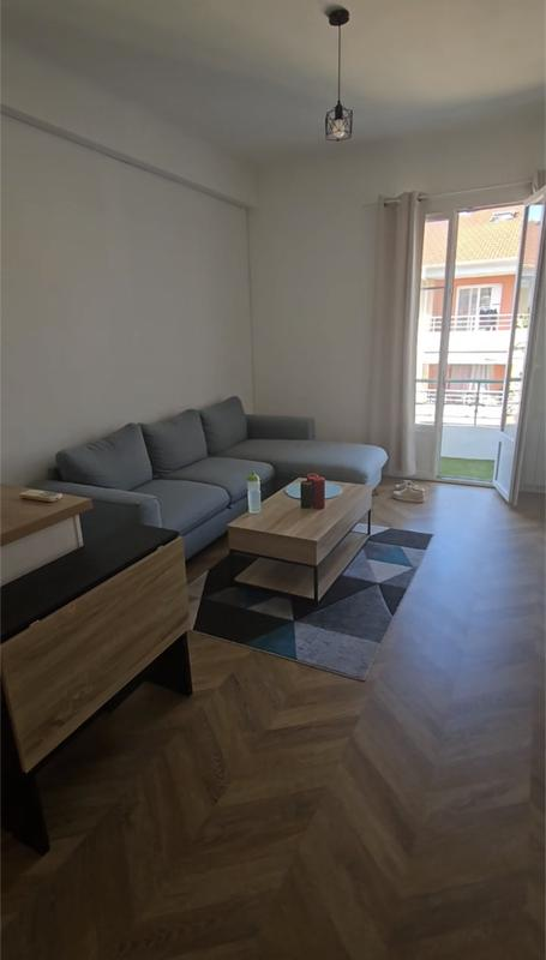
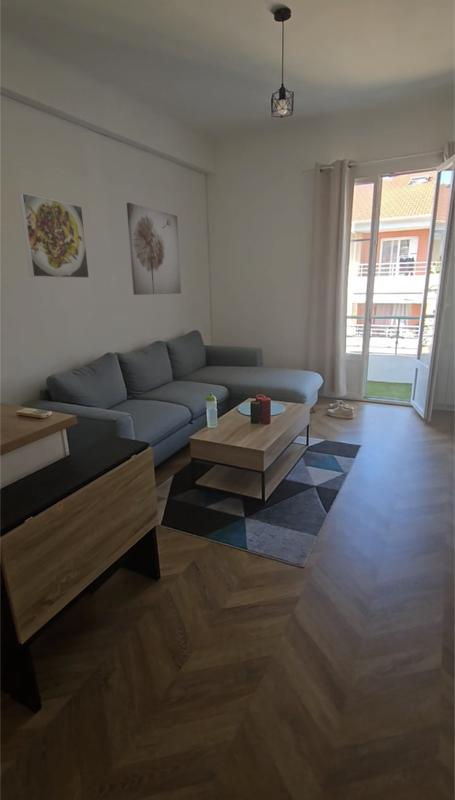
+ wall art [126,202,182,296]
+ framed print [18,192,90,279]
